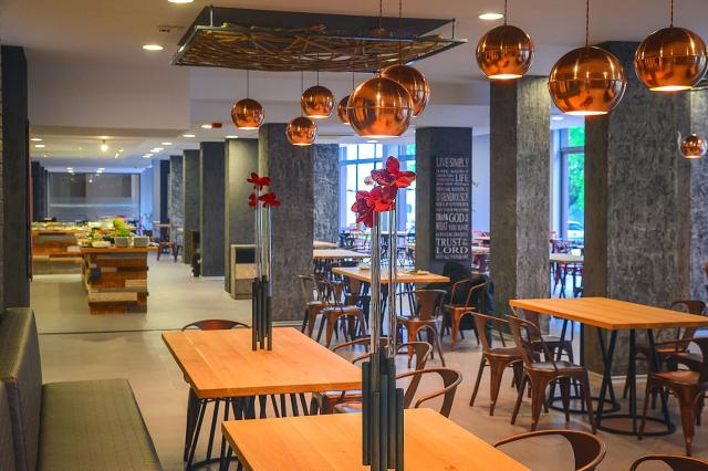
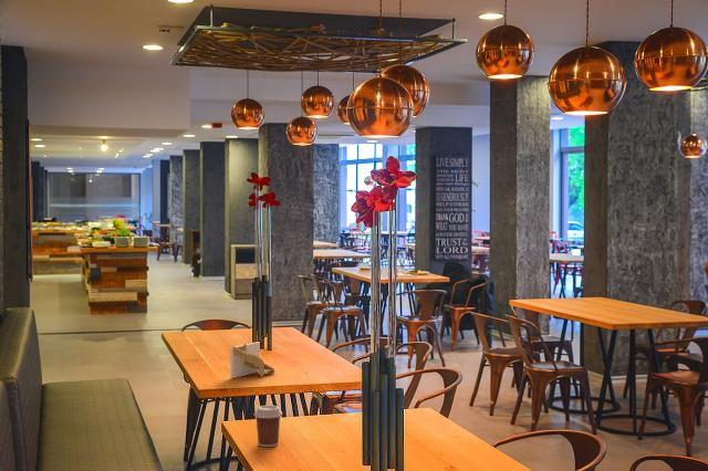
+ napkin holder [229,341,275,379]
+ coffee cup [253,405,283,448]
